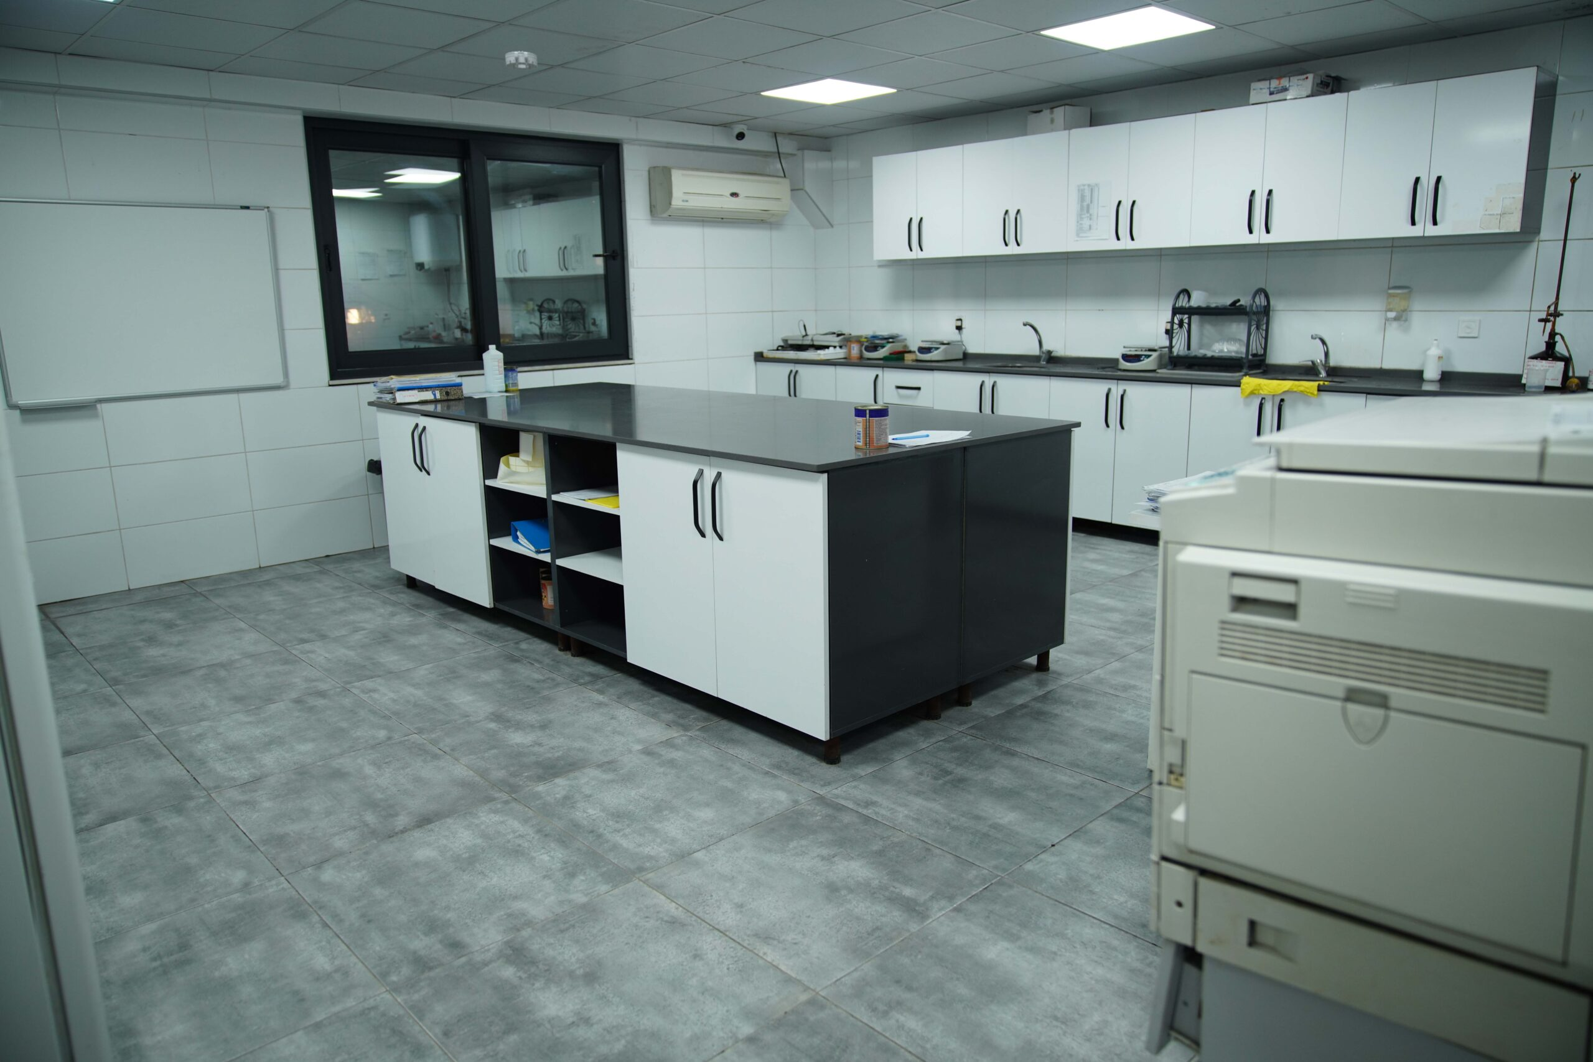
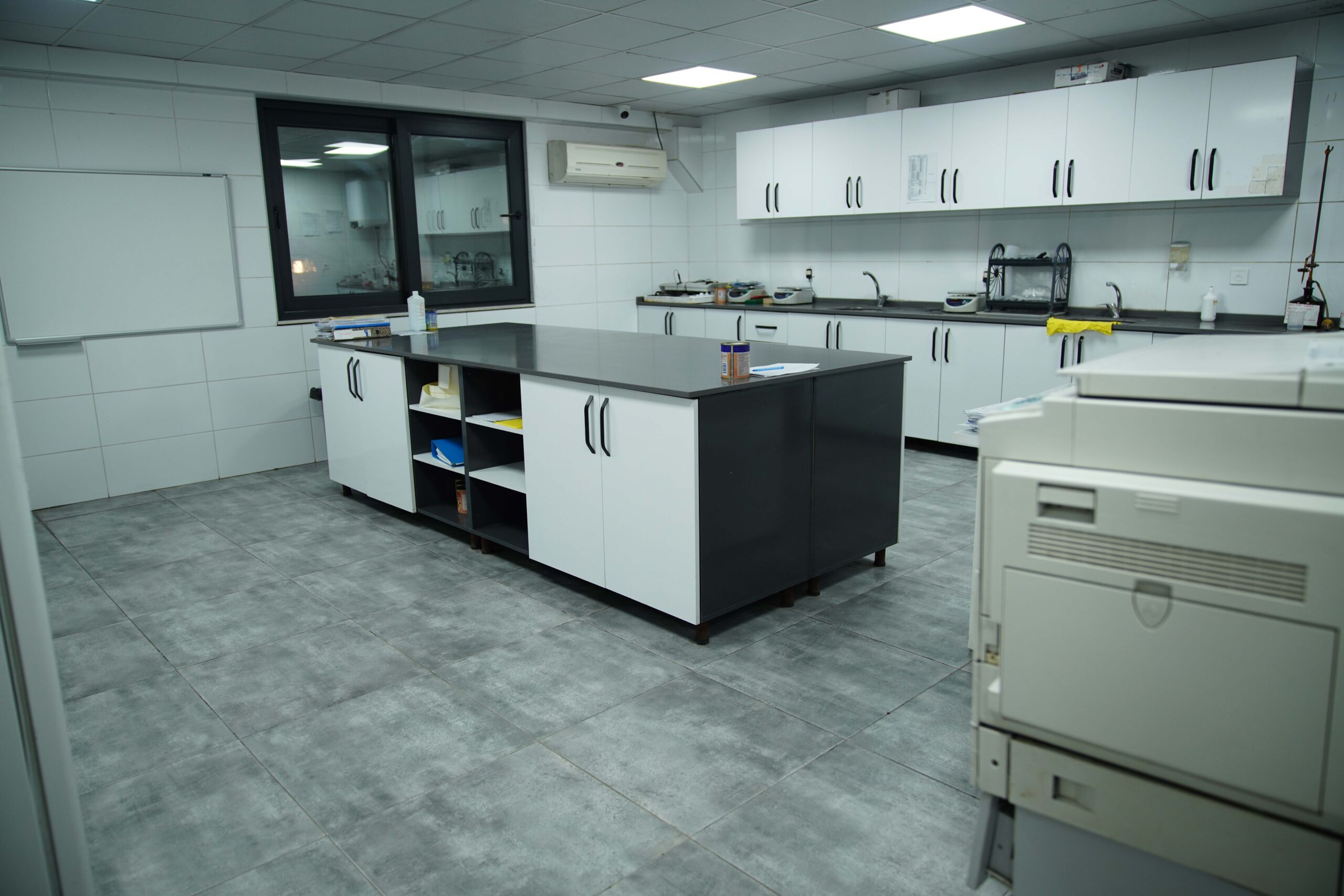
- smoke detector [505,51,538,71]
